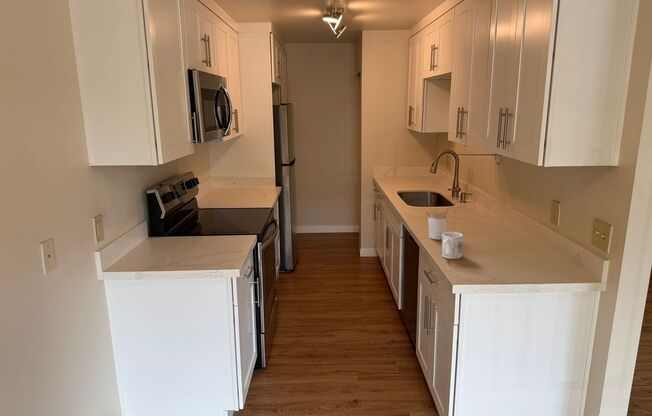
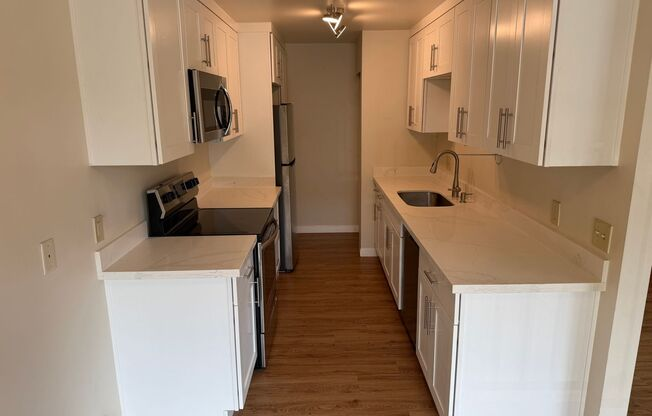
- utensil holder [425,206,450,241]
- mug [440,231,464,260]
